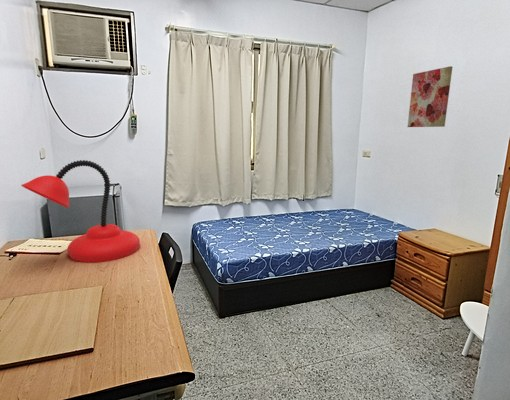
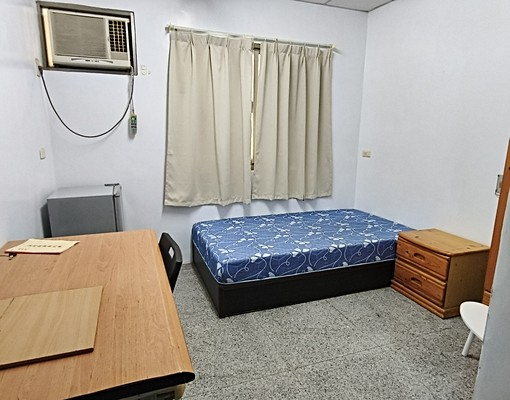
- wall art [407,65,453,128]
- desk lamp [20,159,141,263]
